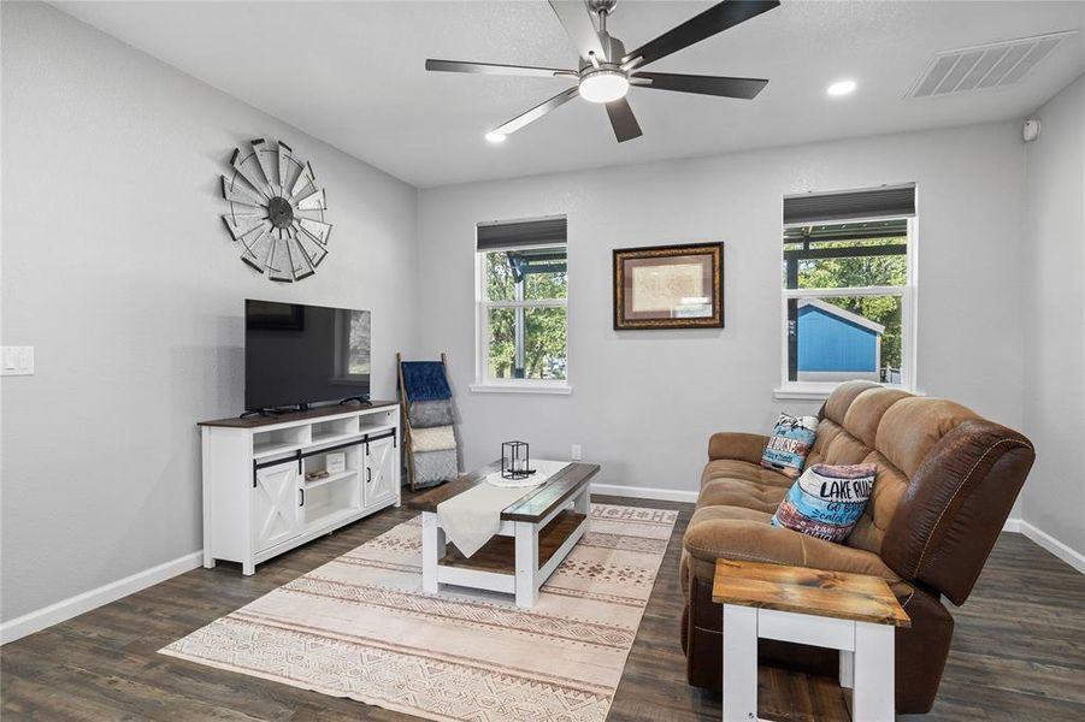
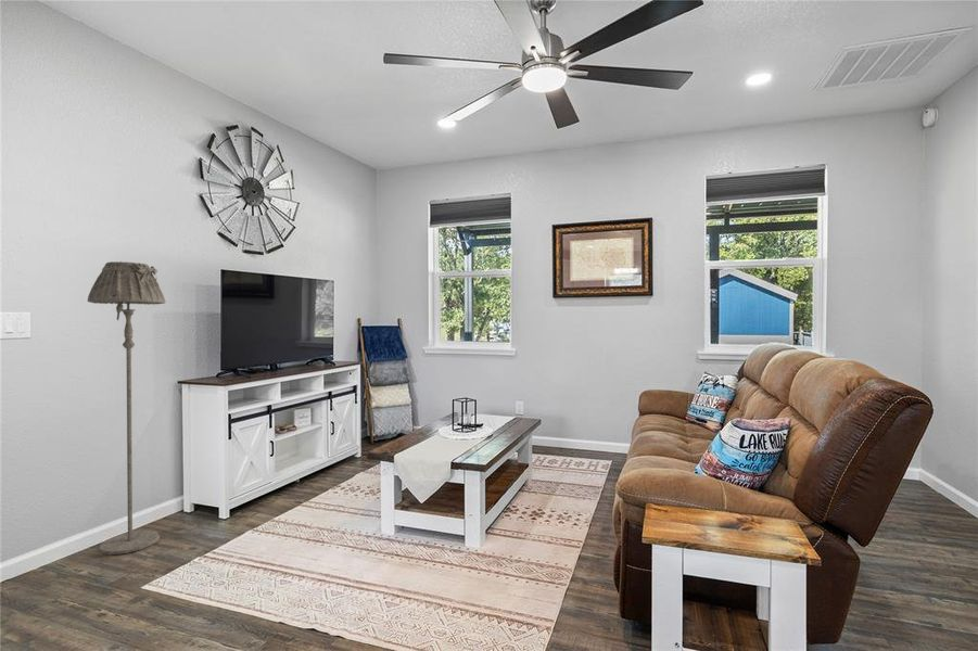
+ floor lamp [87,260,167,556]
